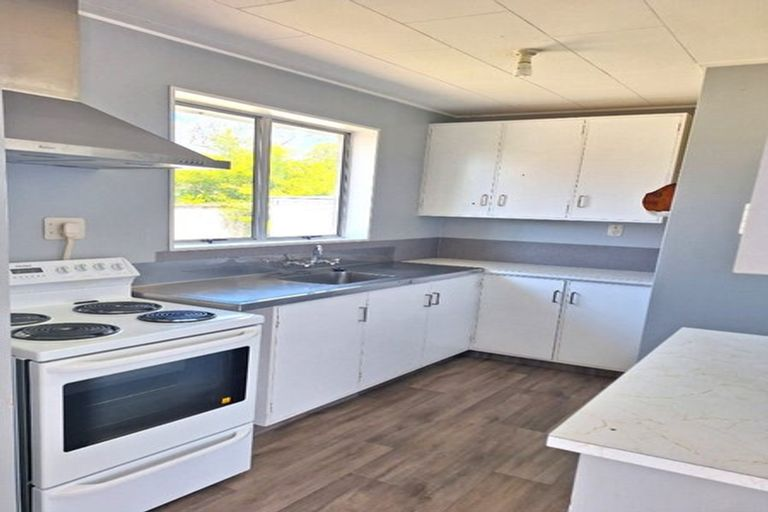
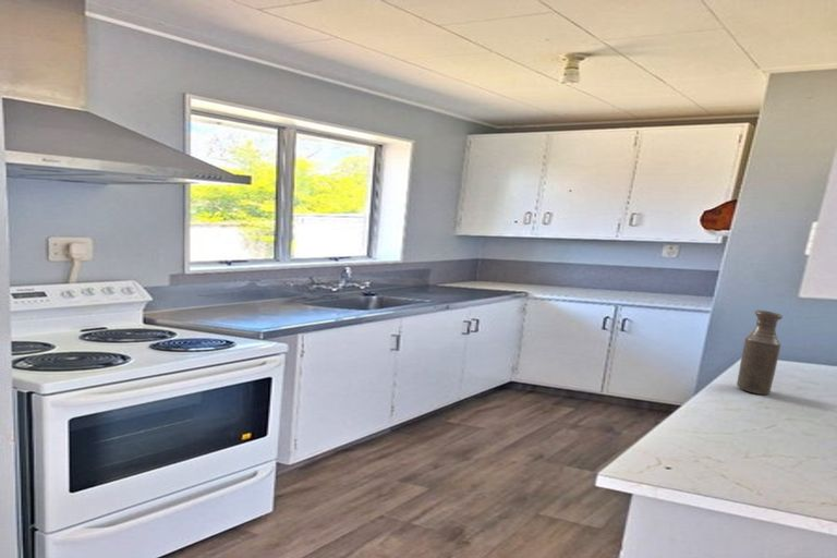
+ bottle [736,310,784,396]
